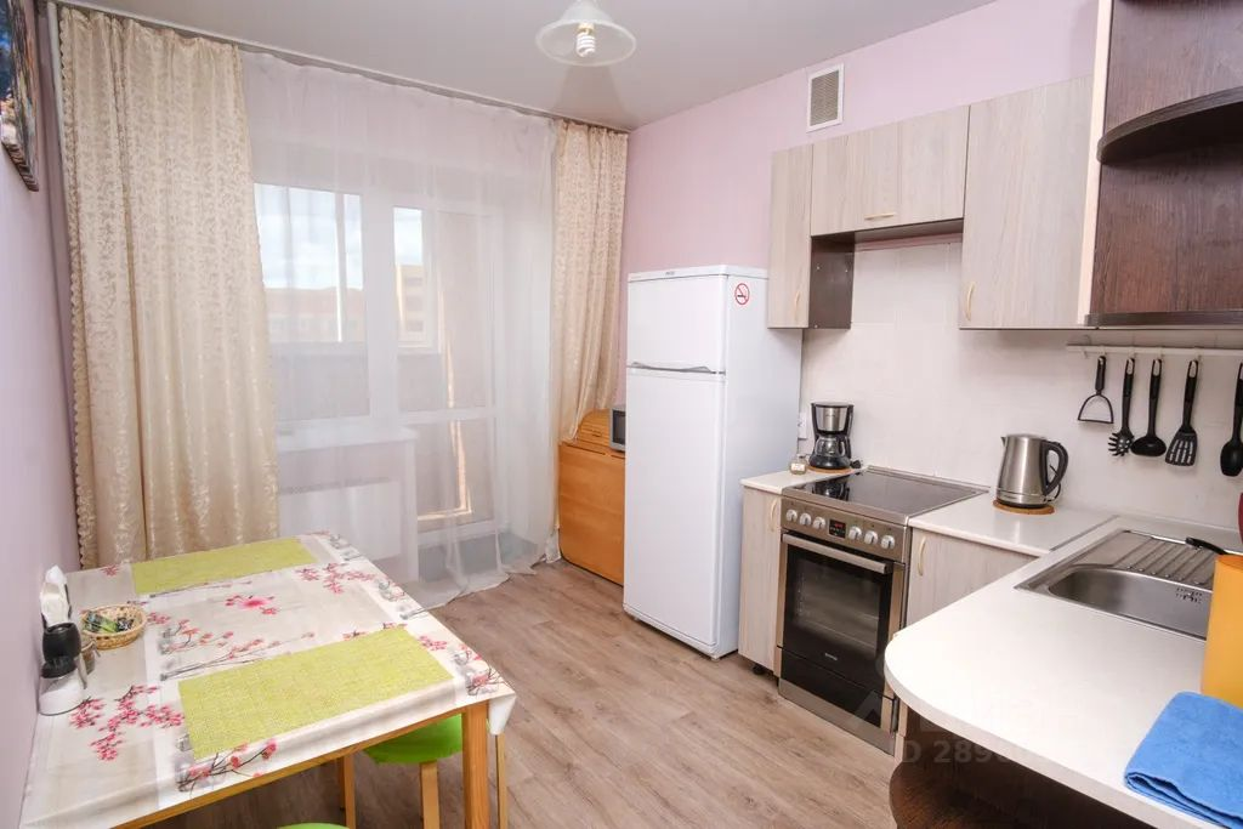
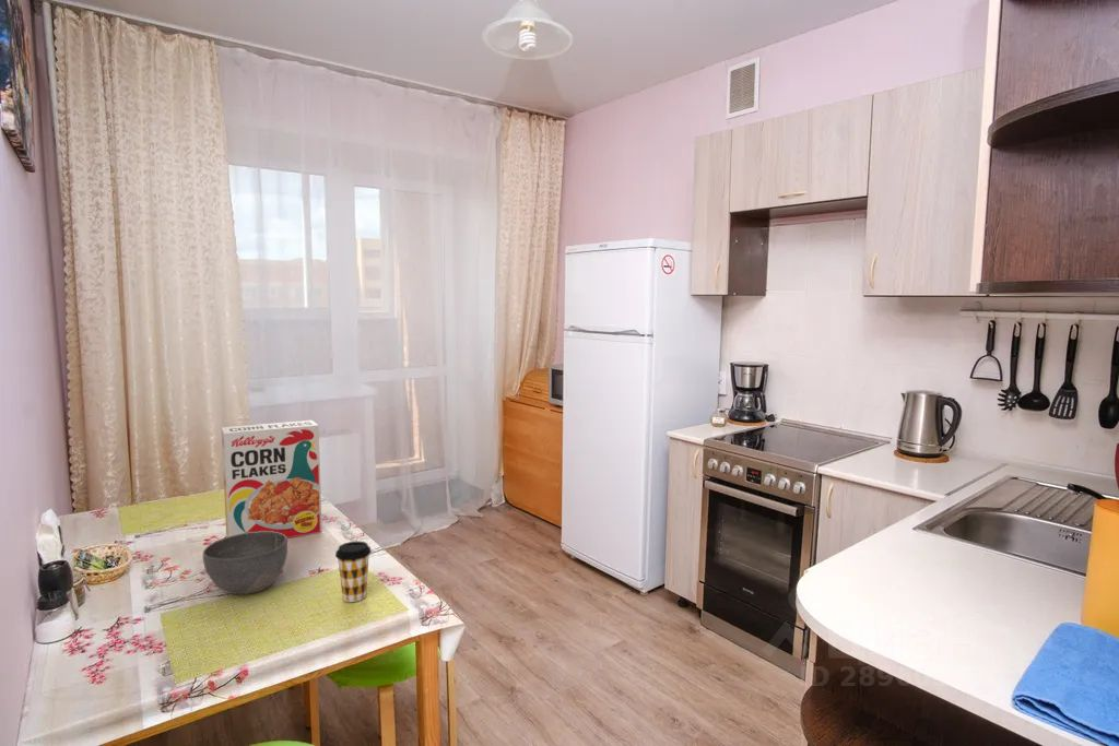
+ bowl [202,531,288,595]
+ cereal box [221,419,323,538]
+ coffee cup [334,541,373,603]
